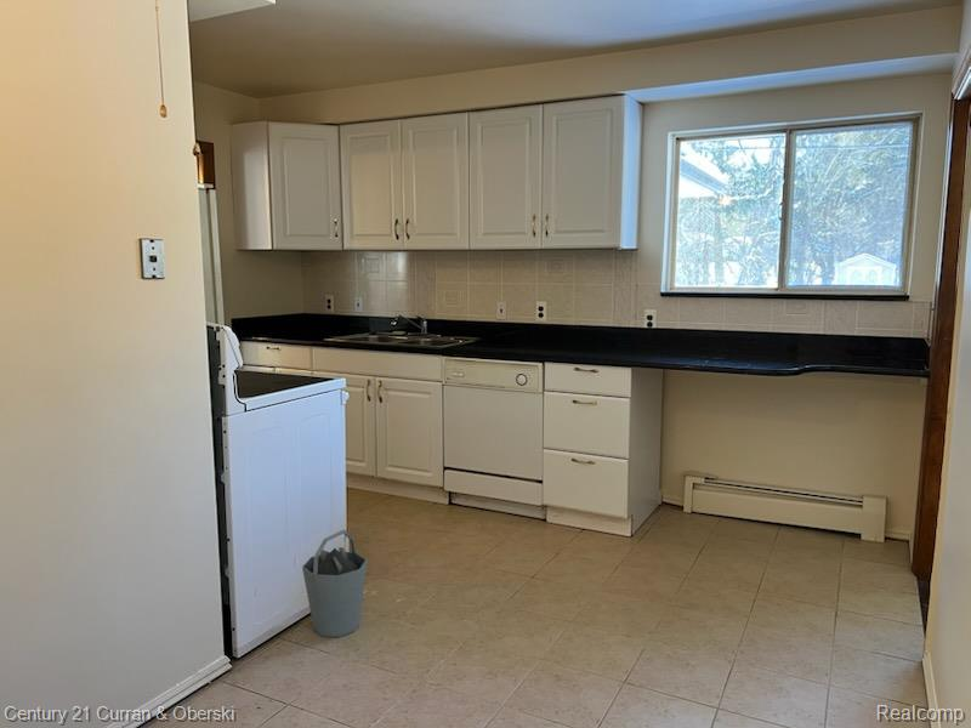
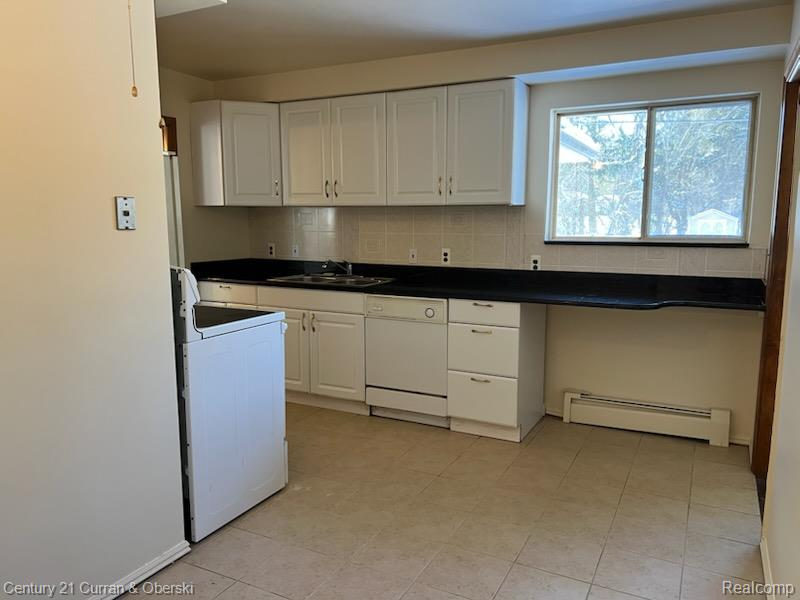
- trash bin [301,529,369,638]
